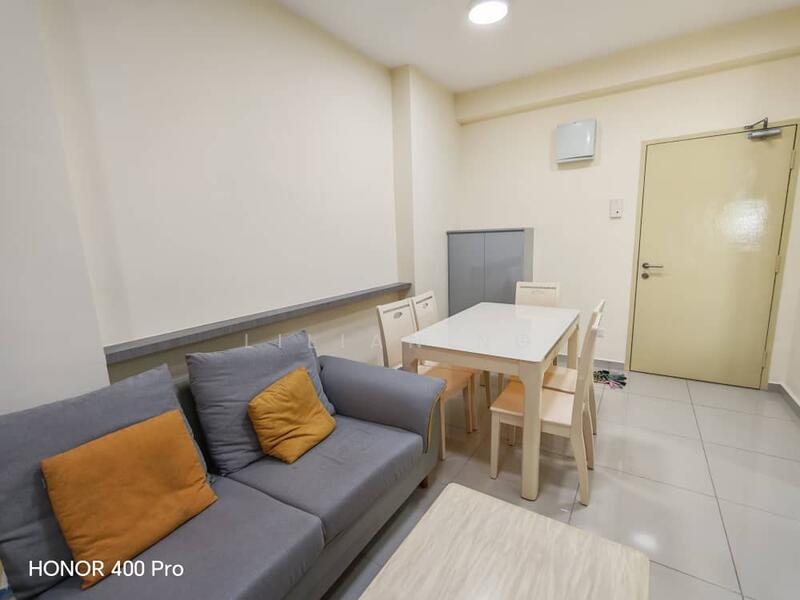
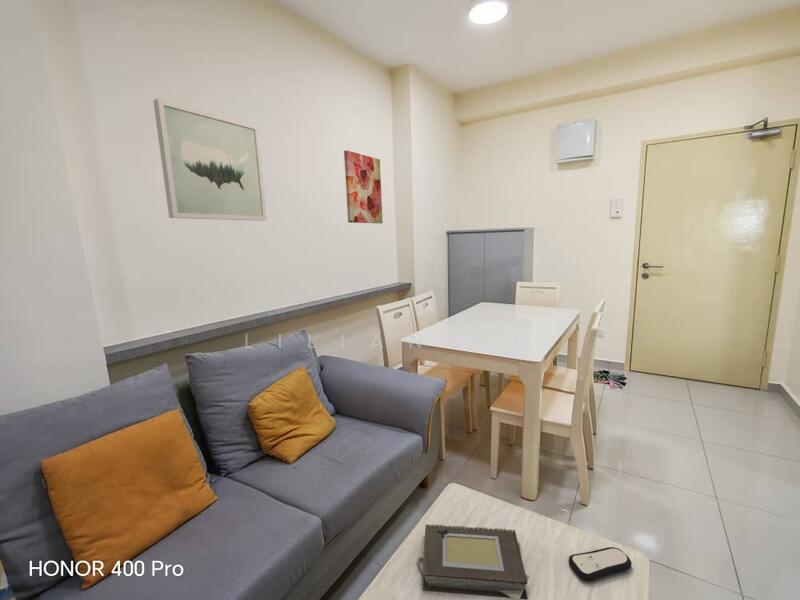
+ book [416,523,530,600]
+ remote control [568,546,633,582]
+ wall art [343,150,384,224]
+ wall art [153,97,268,222]
